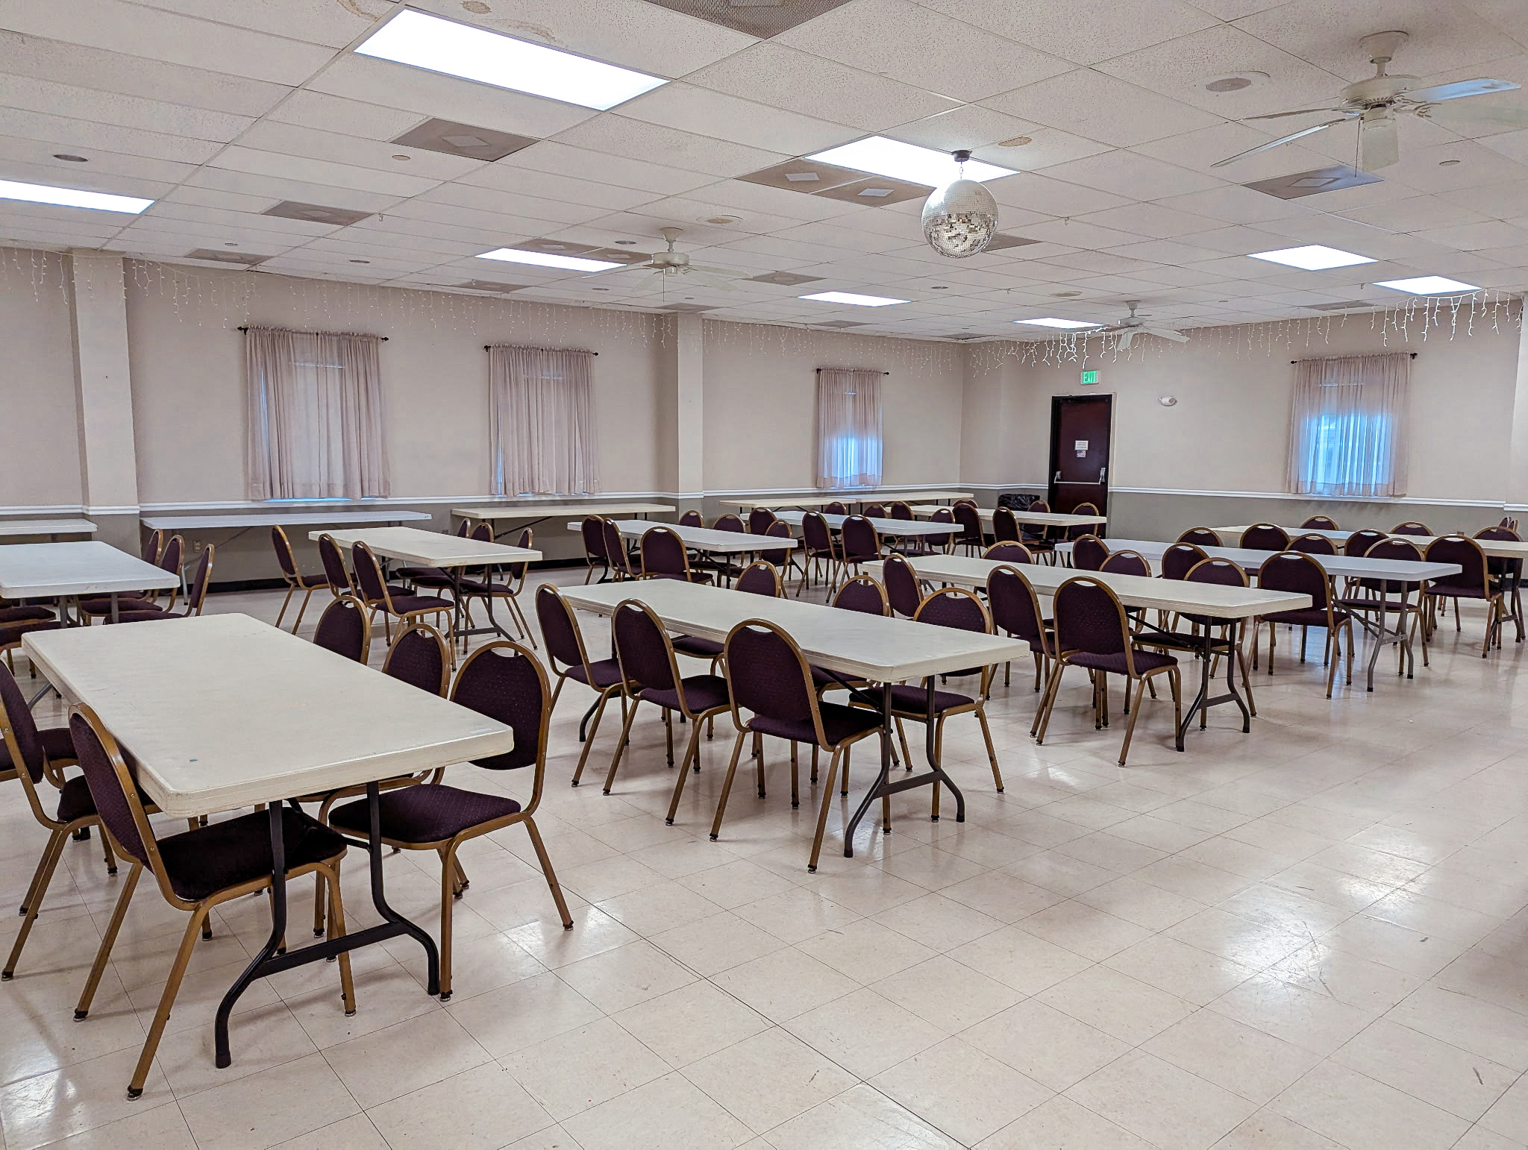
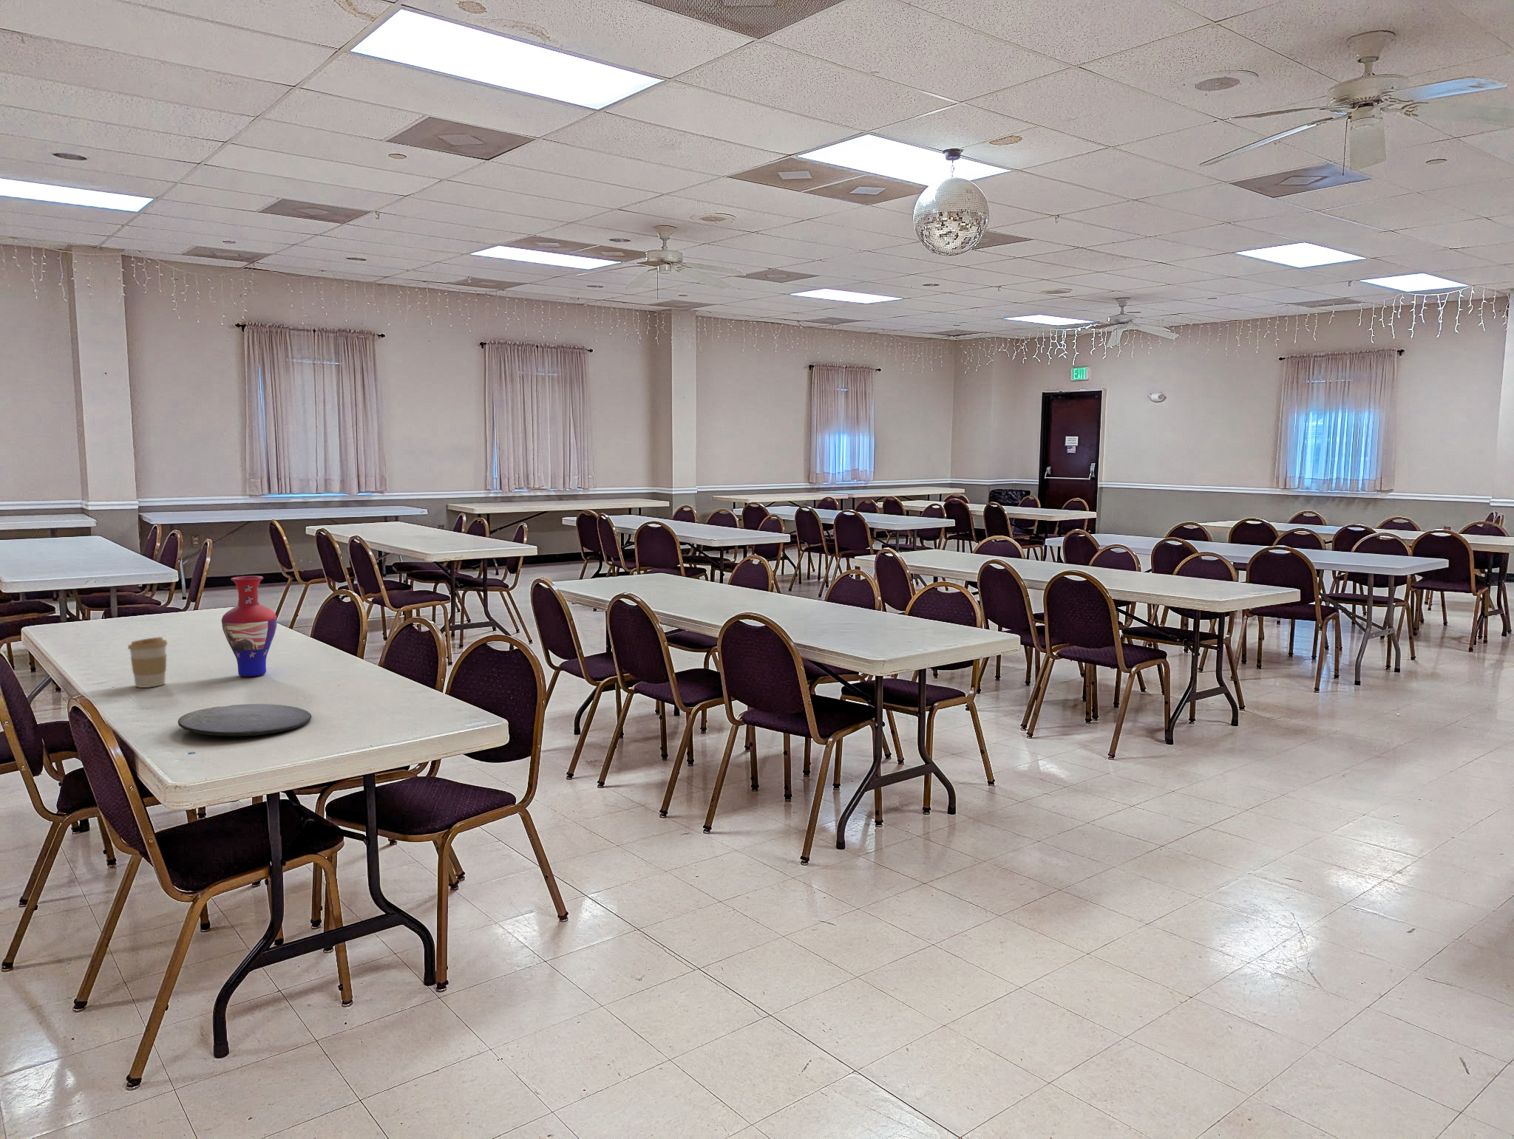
+ vase [221,575,278,677]
+ coffee cup [127,636,169,688]
+ plate [177,704,312,737]
